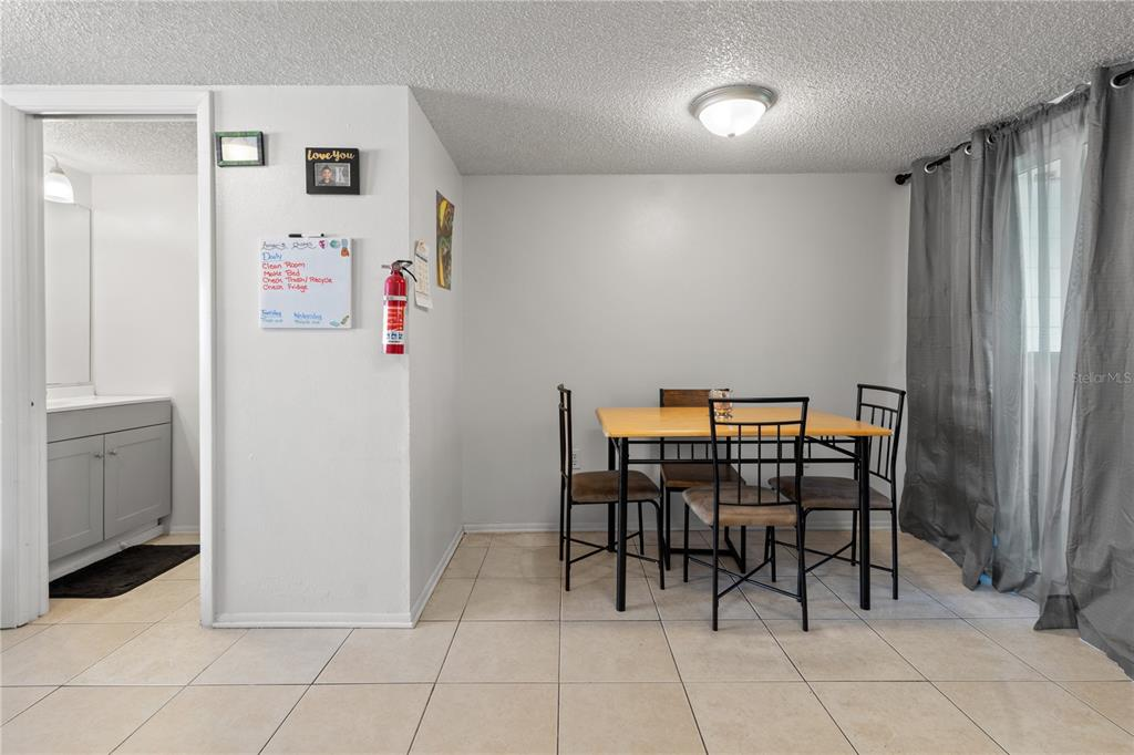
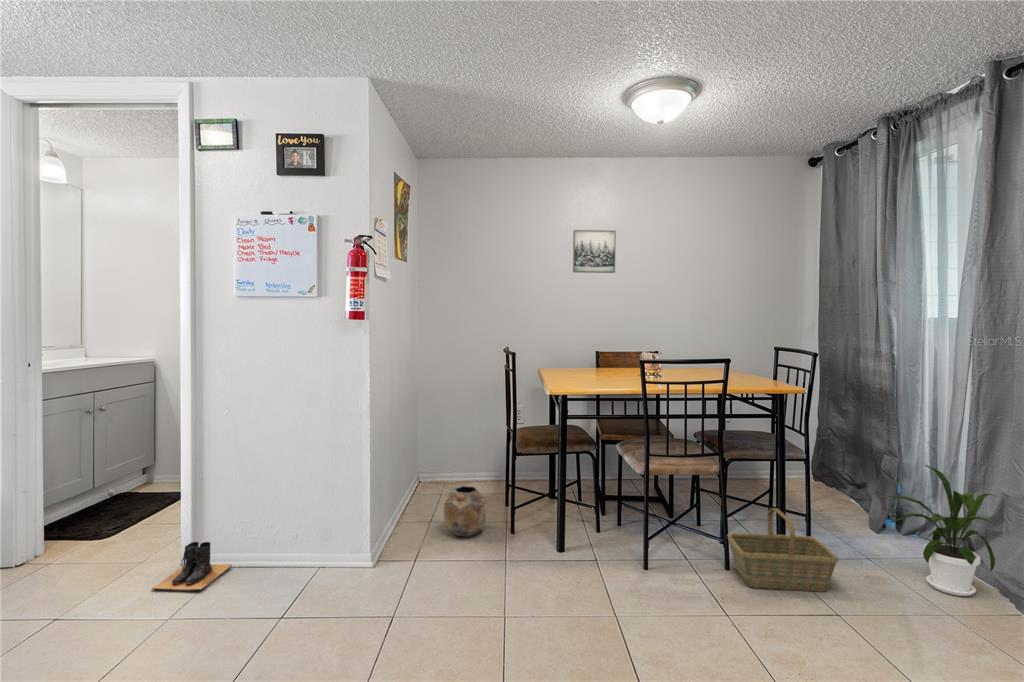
+ wall art [572,229,617,274]
+ boots [151,541,233,592]
+ planter [443,485,488,538]
+ house plant [876,463,996,597]
+ basket [726,507,840,593]
